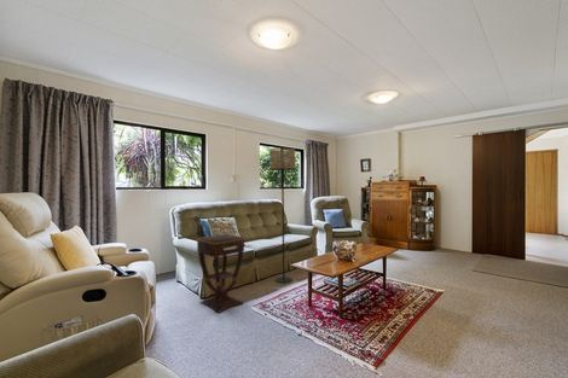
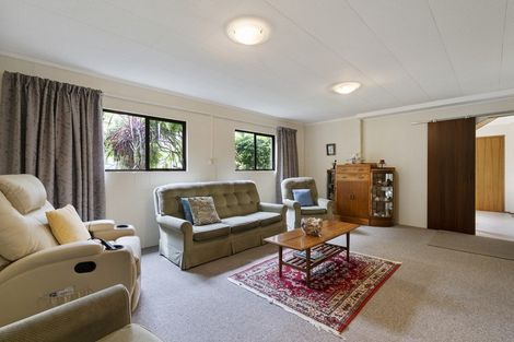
- floor lamp [268,146,296,284]
- side table [196,233,245,314]
